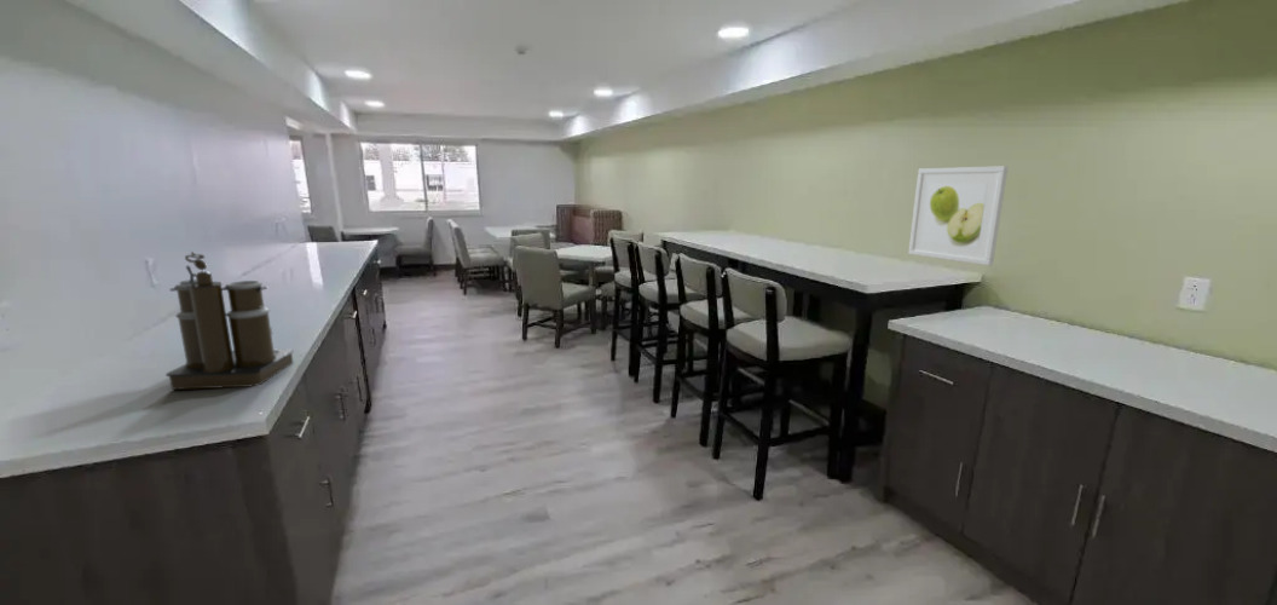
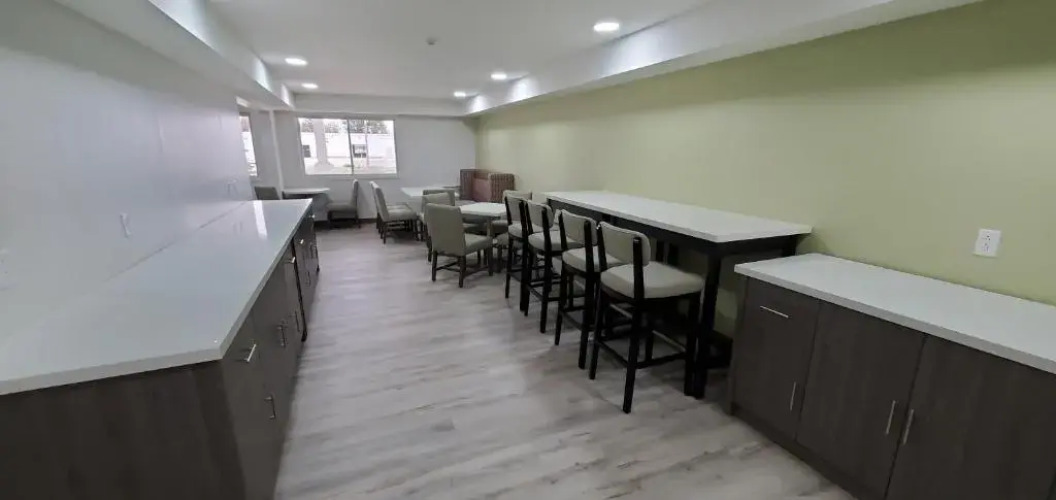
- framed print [907,165,1010,266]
- coffee maker [164,250,295,391]
